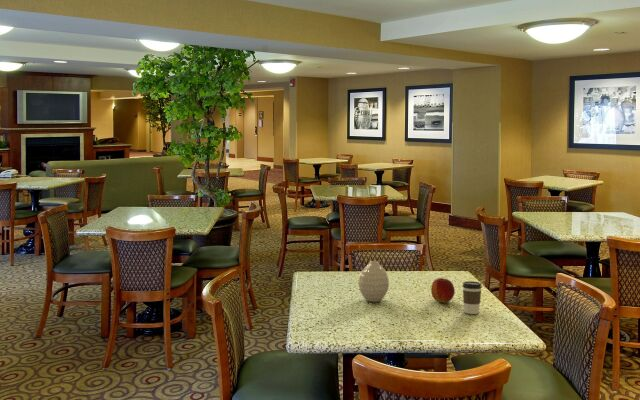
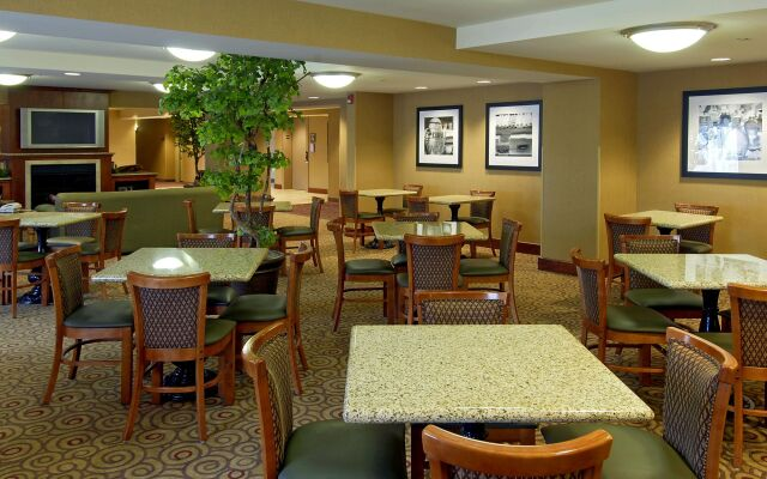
- apple [430,277,456,304]
- vase [358,260,390,303]
- coffee cup [461,280,483,315]
